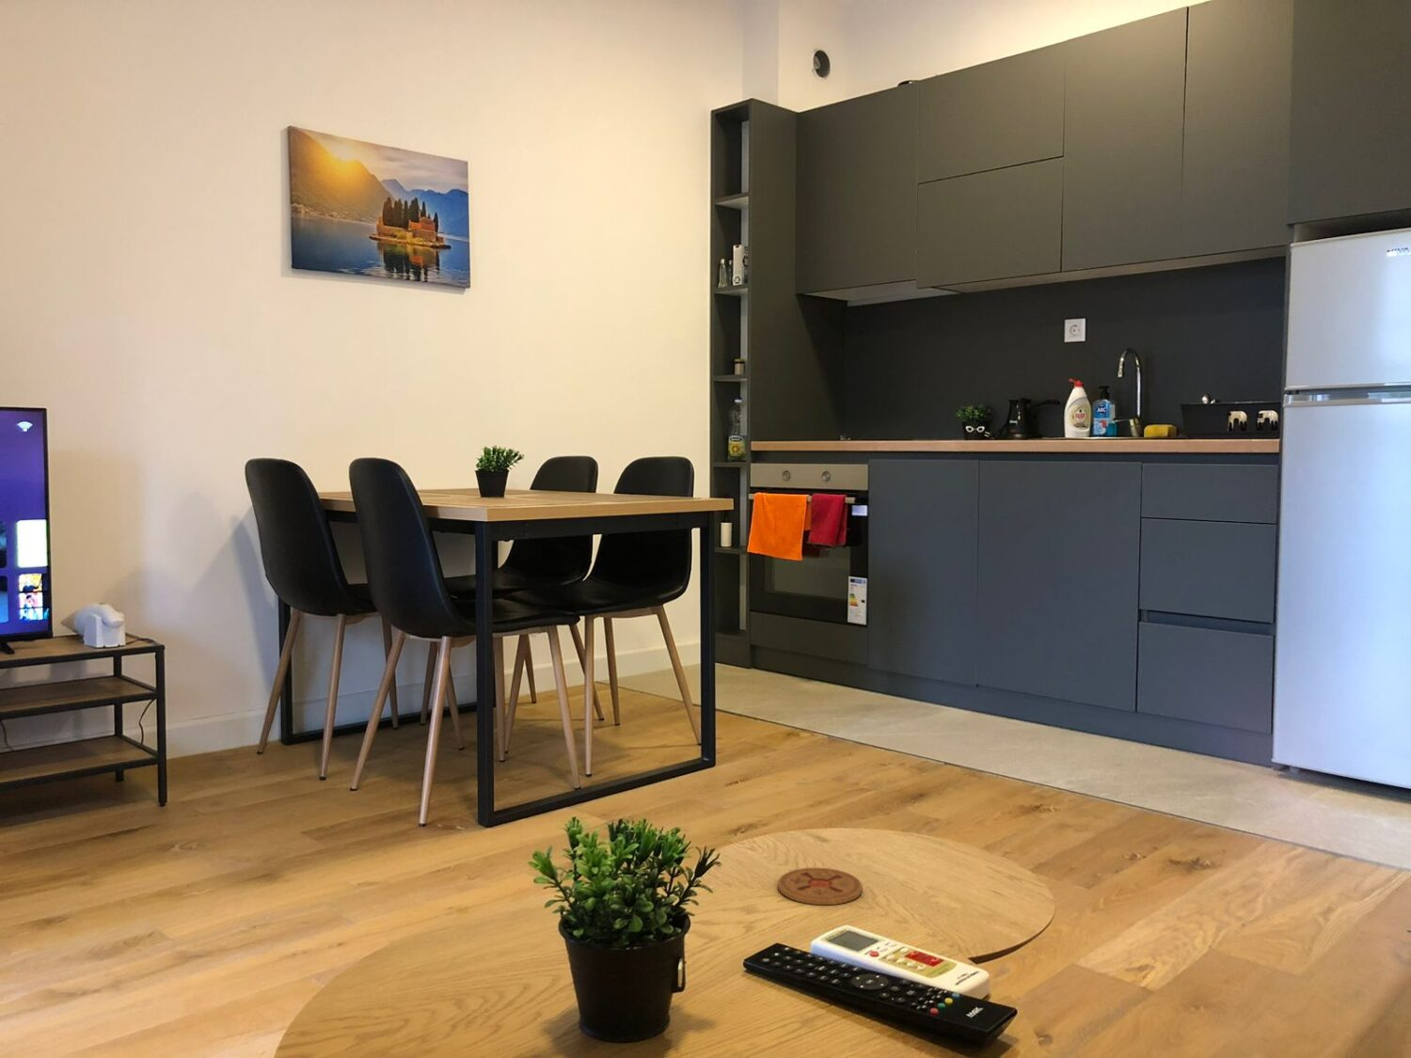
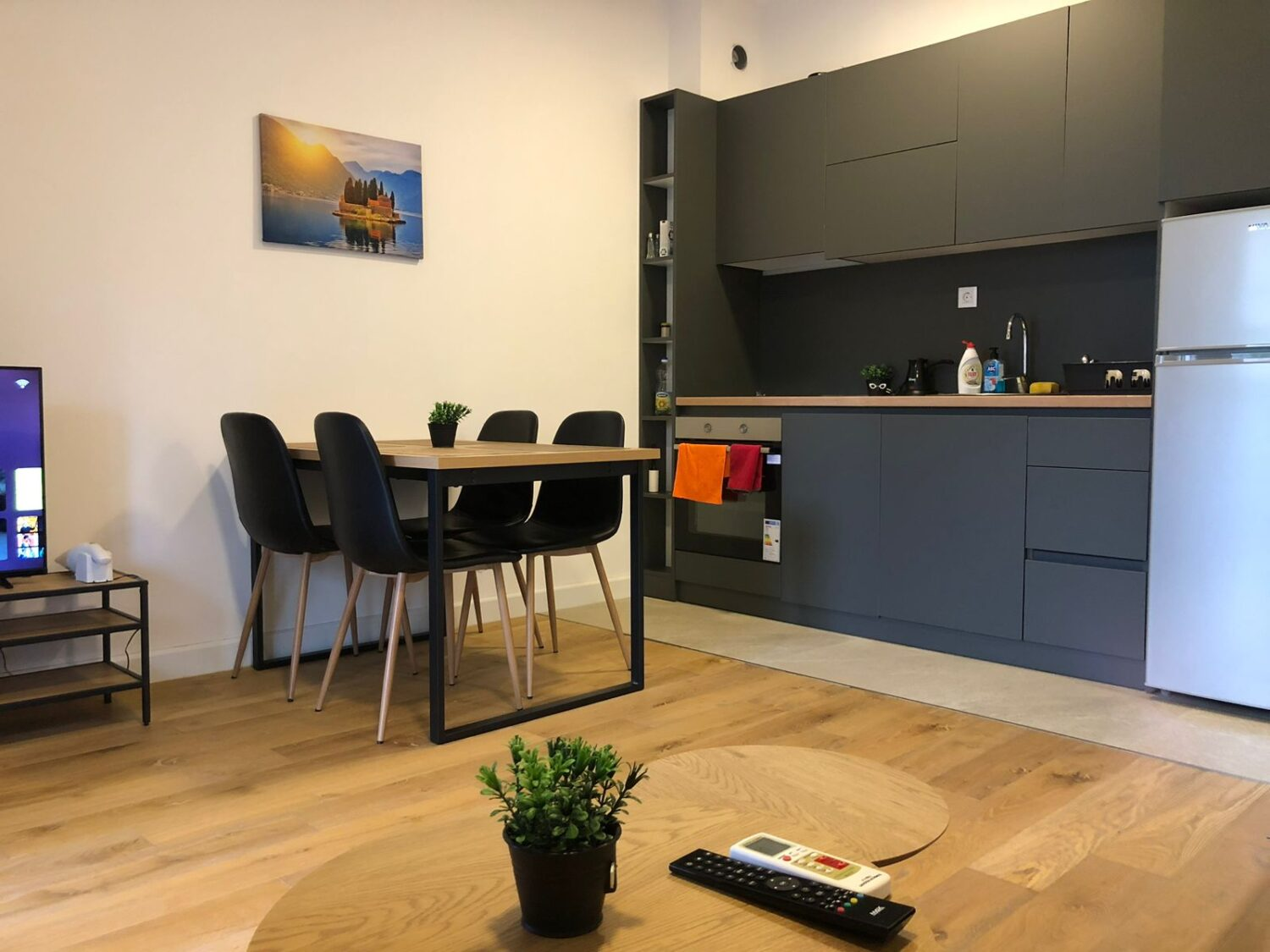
- coaster [777,867,863,906]
